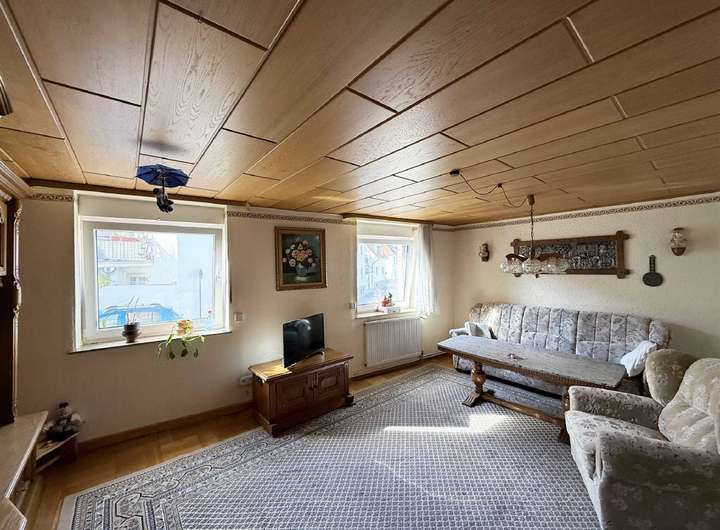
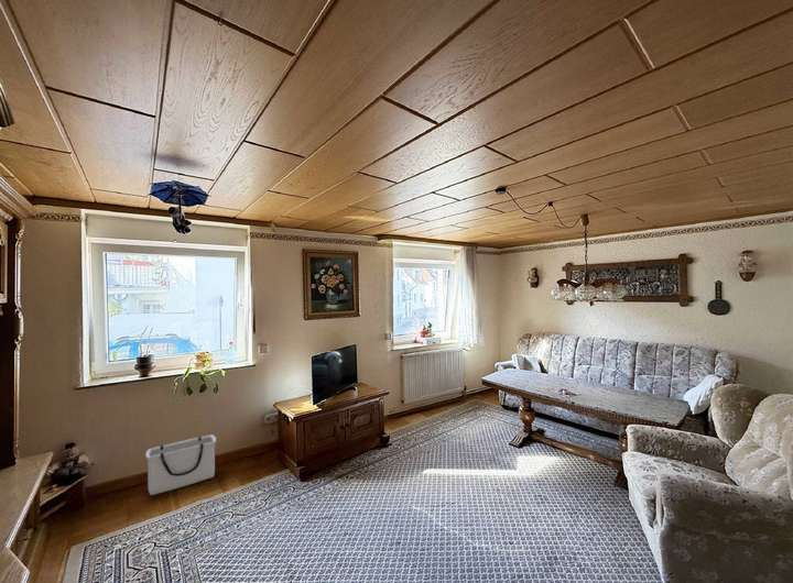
+ storage bin [144,433,217,496]
